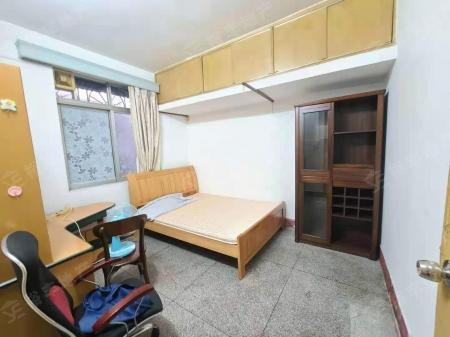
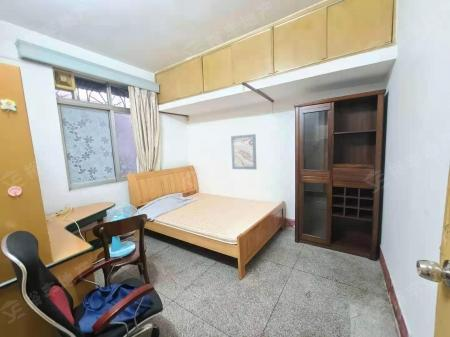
+ wall art [230,133,257,170]
